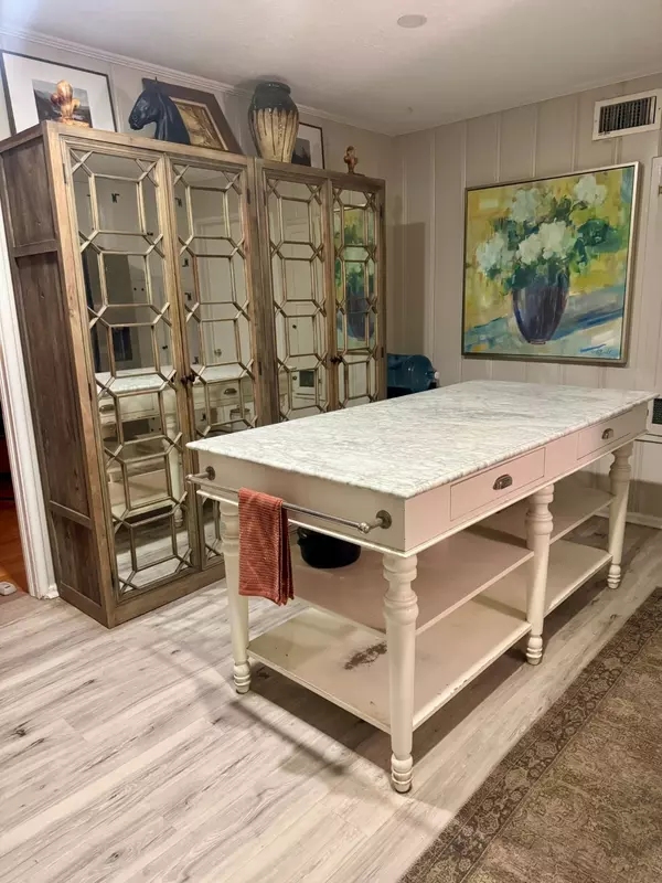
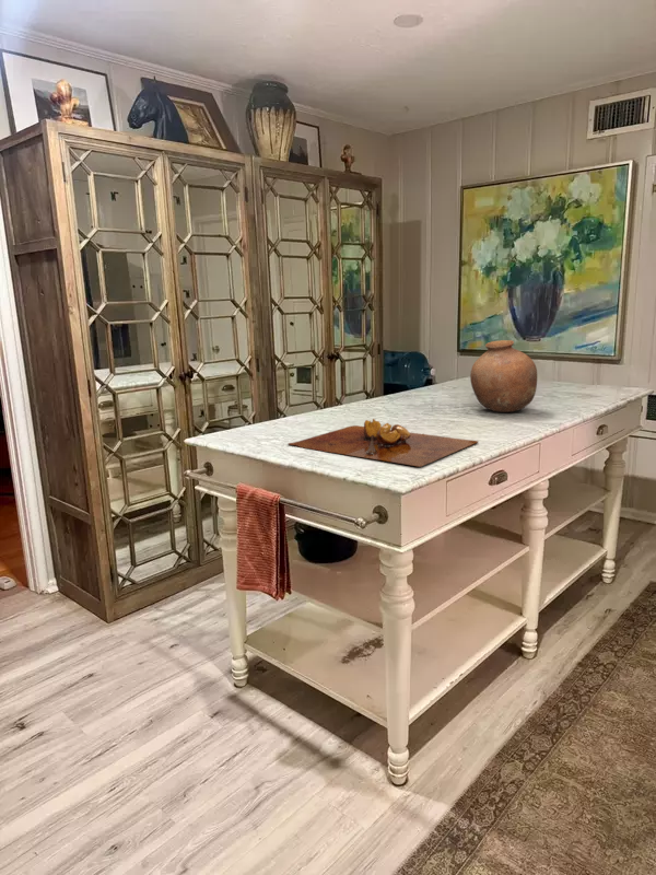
+ pottery [469,339,538,413]
+ cutting board [286,418,480,468]
